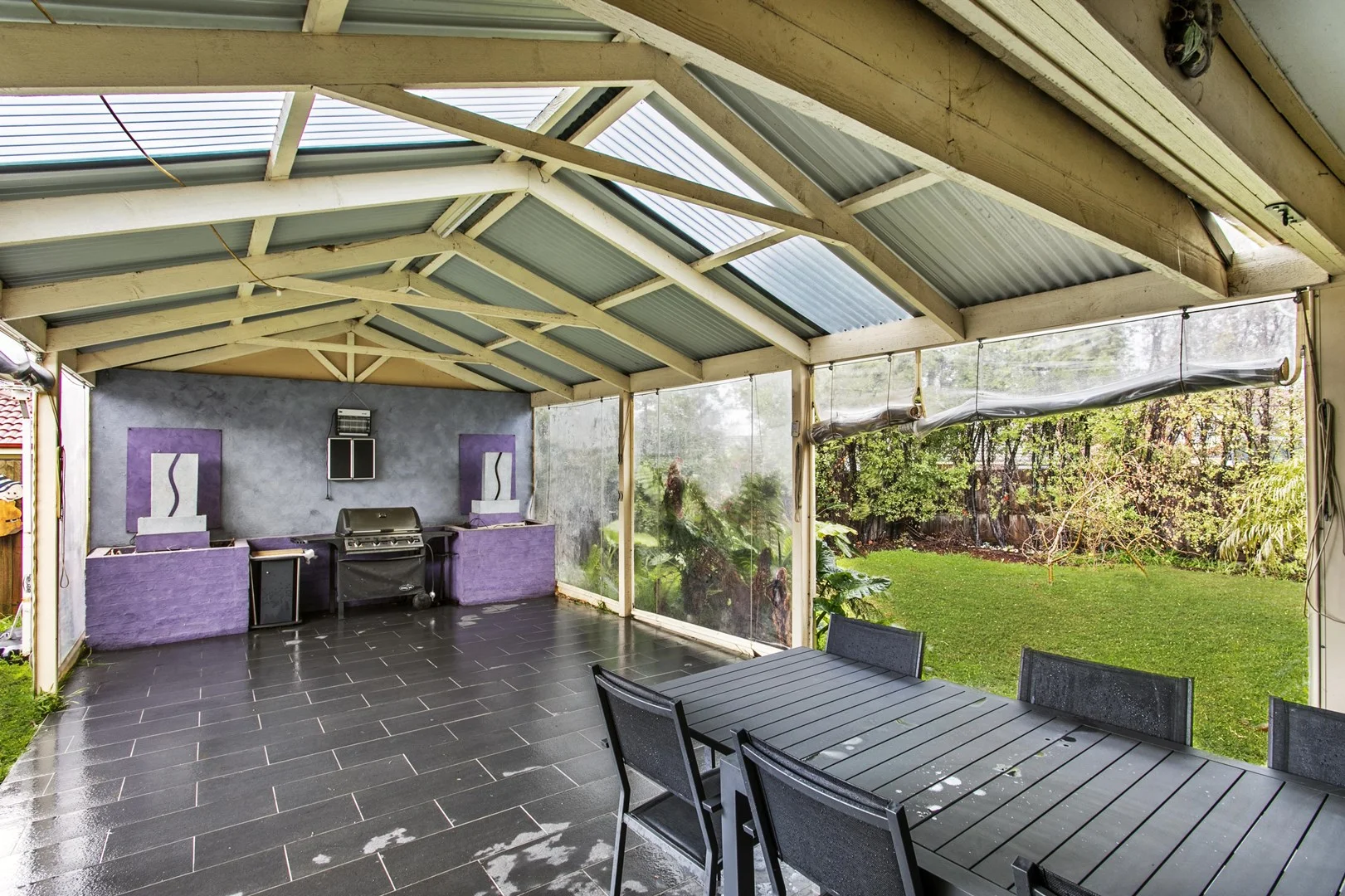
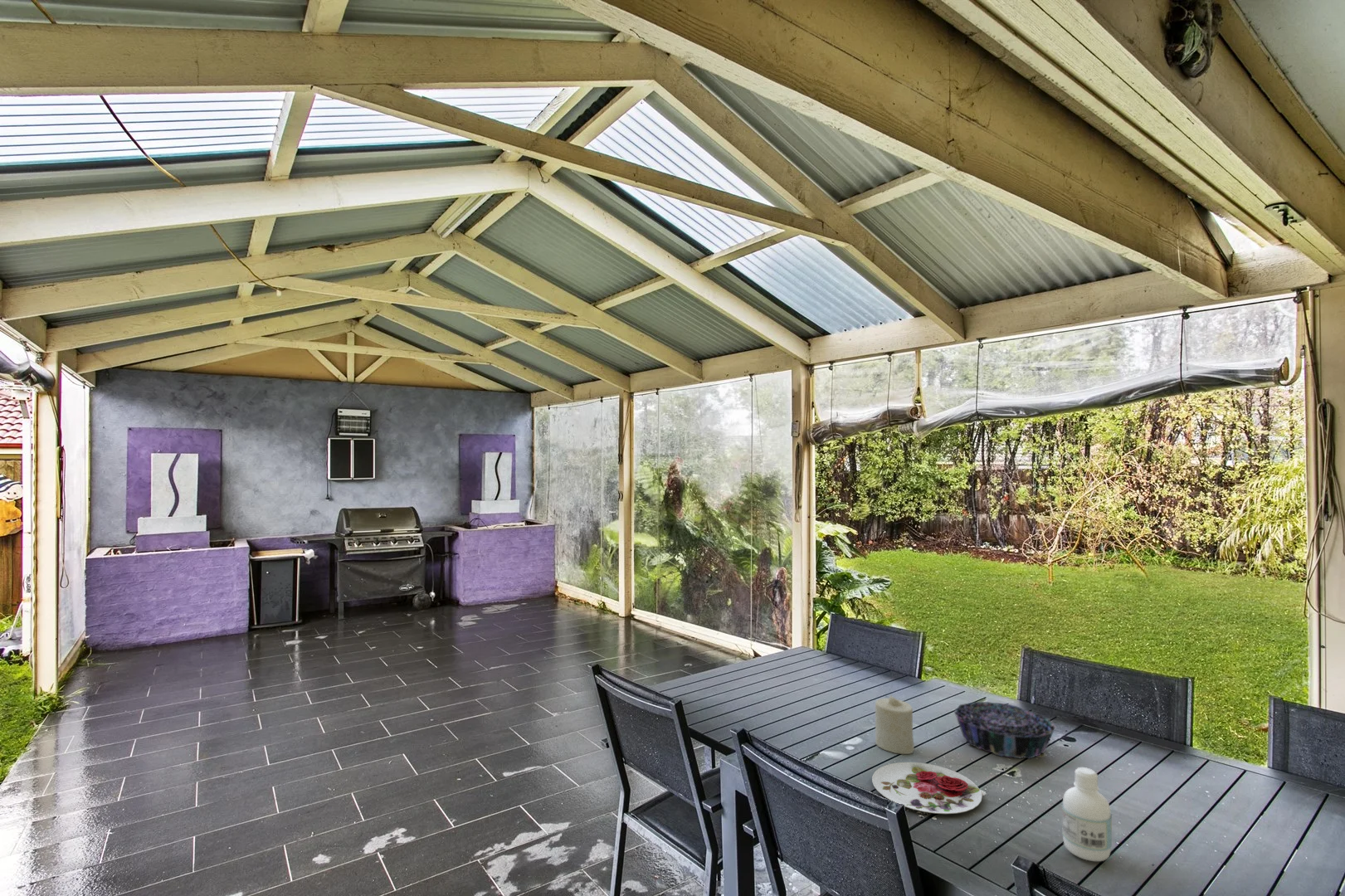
+ bottle [1061,767,1113,862]
+ decorative bowl [953,701,1057,759]
+ plate [871,762,982,815]
+ candle [875,694,915,755]
